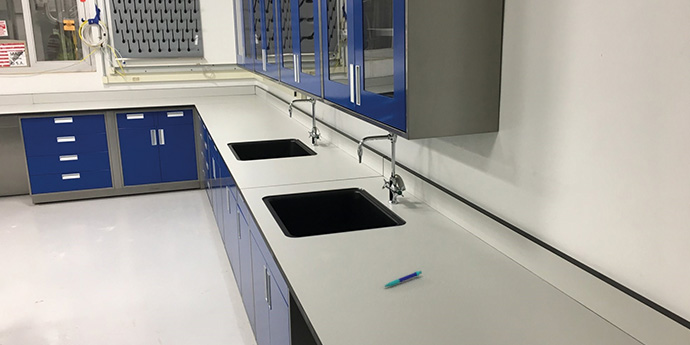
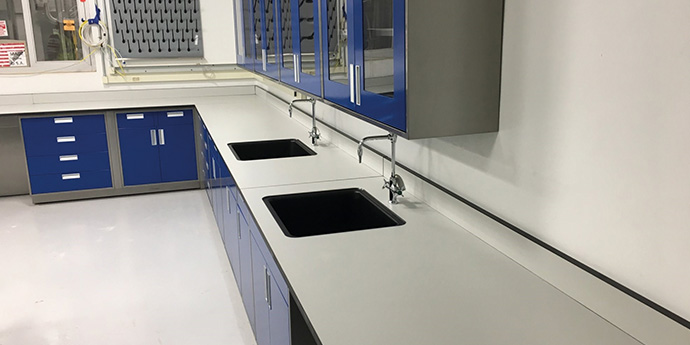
- pen [383,270,423,288]
